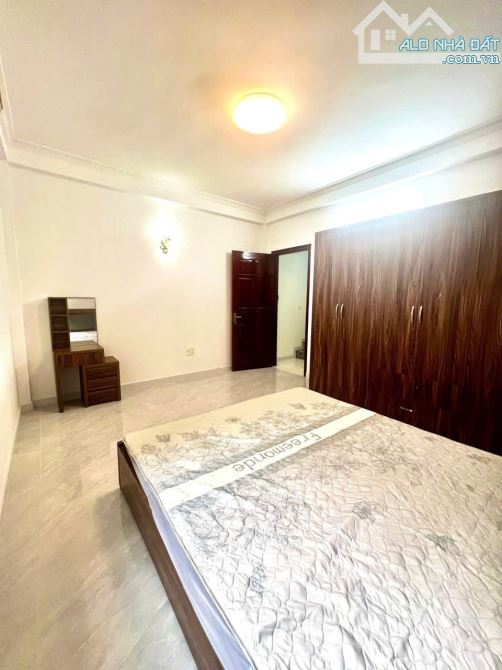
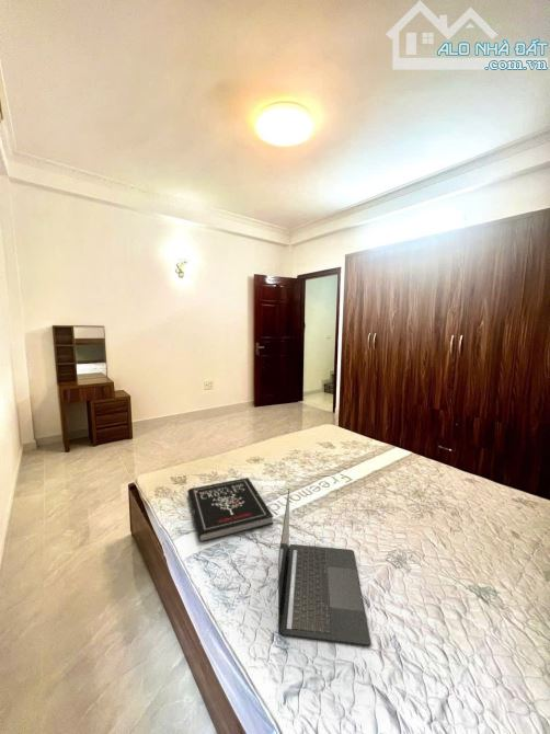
+ book [186,477,275,543]
+ laptop [277,488,371,647]
